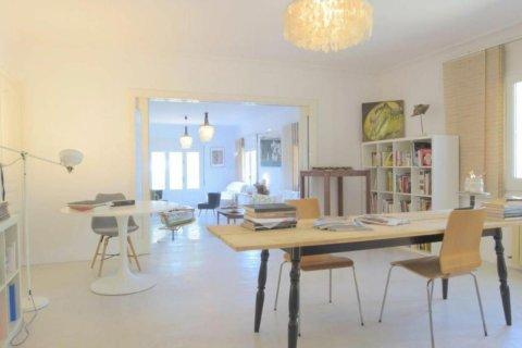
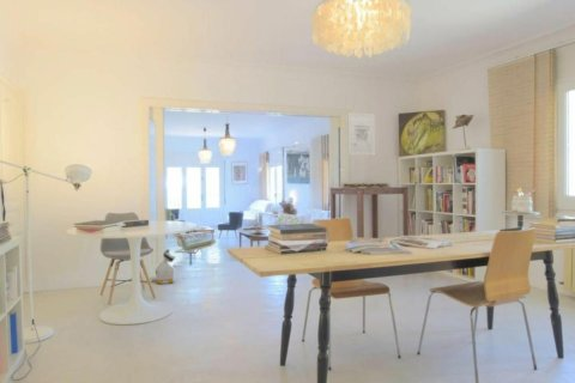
+ bag [155,248,176,285]
+ wall art [347,111,376,156]
